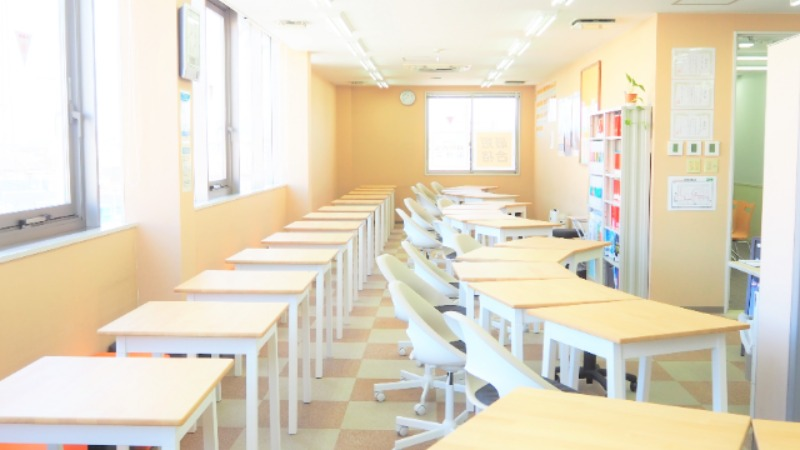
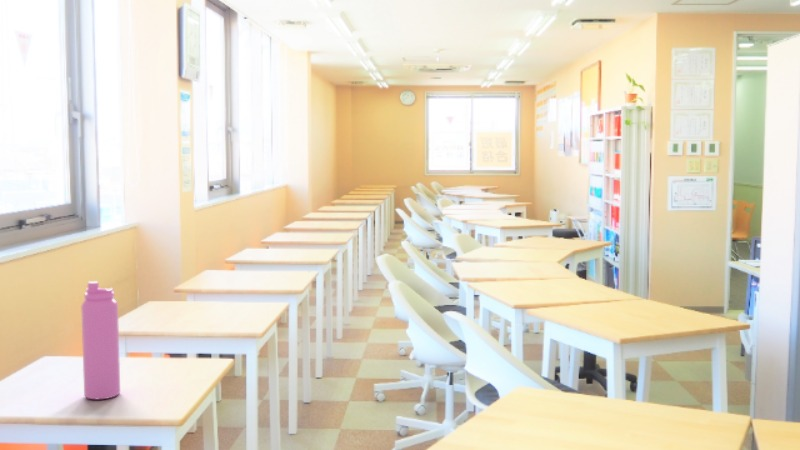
+ water bottle [80,280,121,400]
